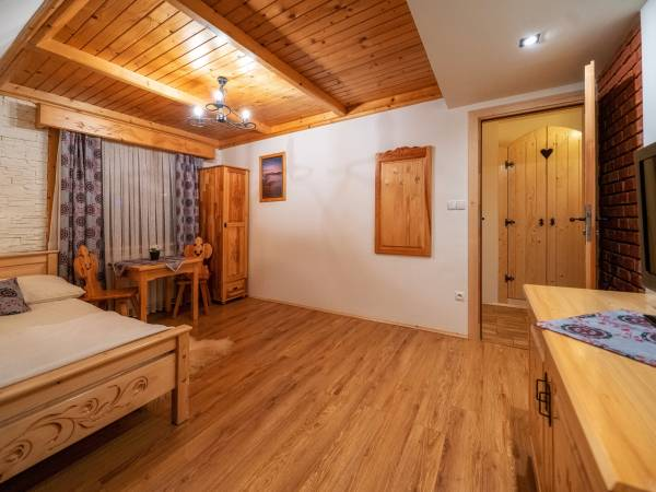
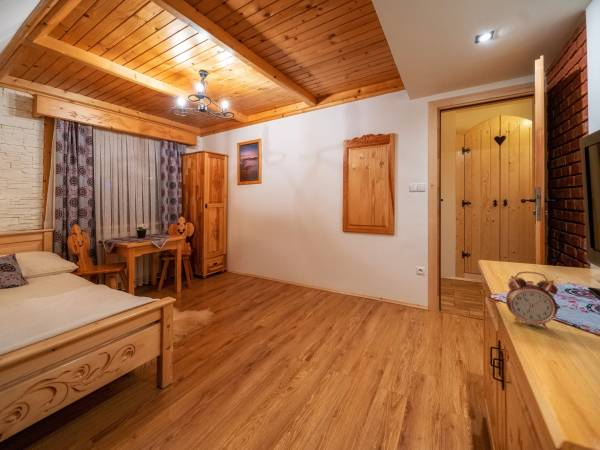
+ alarm clock [505,271,559,330]
